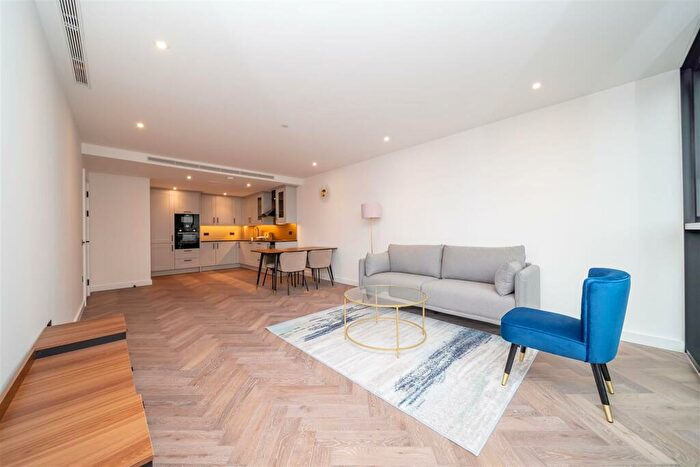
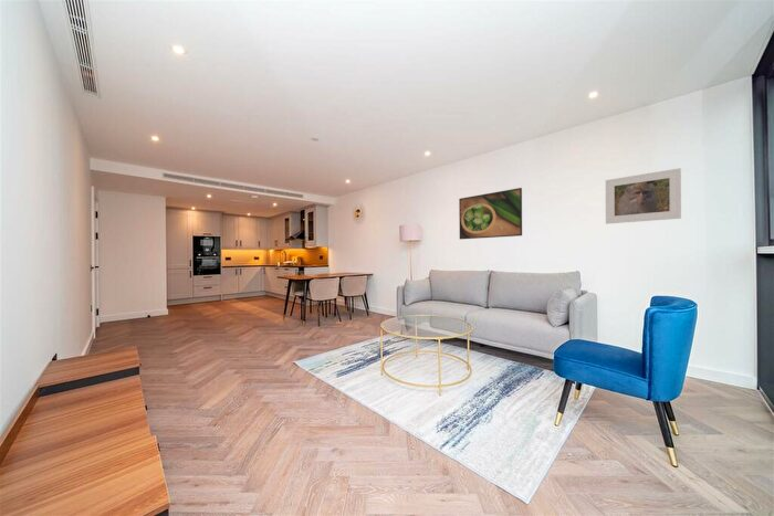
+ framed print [605,167,682,225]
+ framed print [458,187,523,240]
